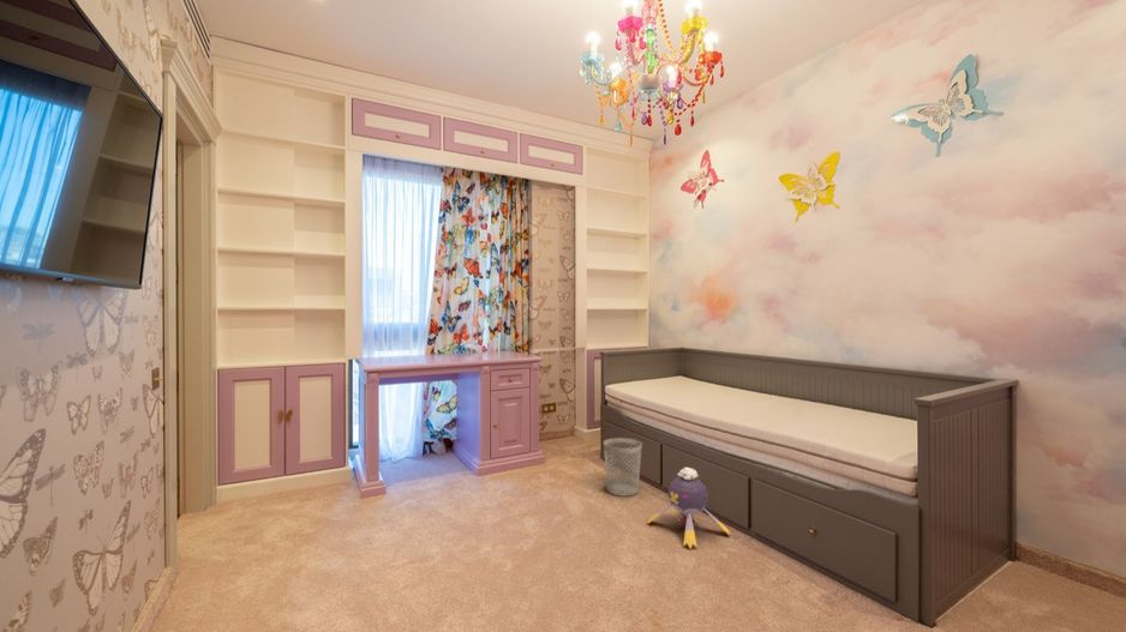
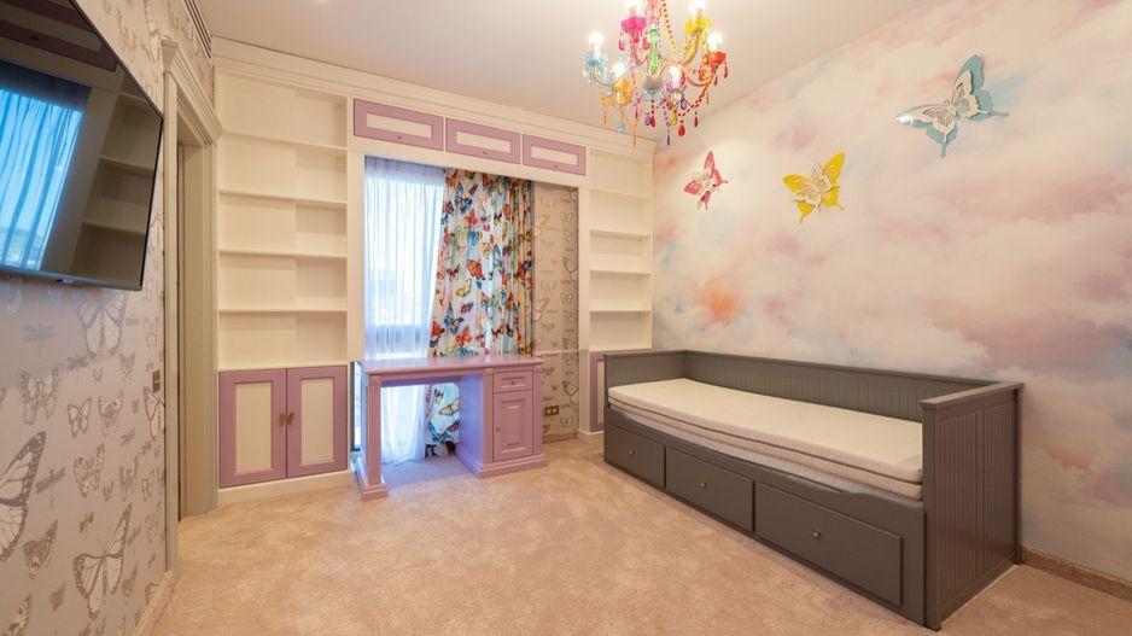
- wastebasket [603,437,643,498]
- plush toy [646,467,732,549]
